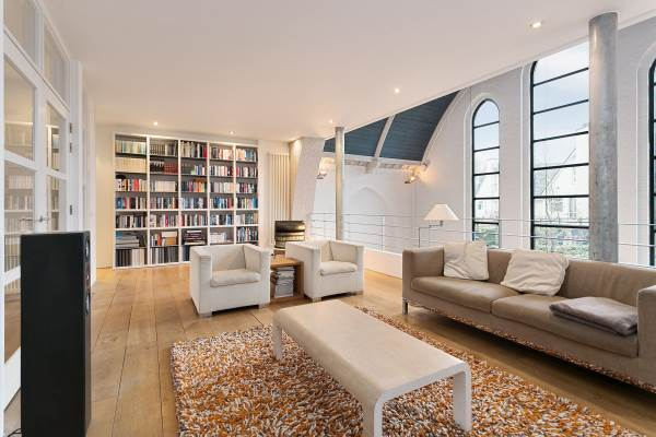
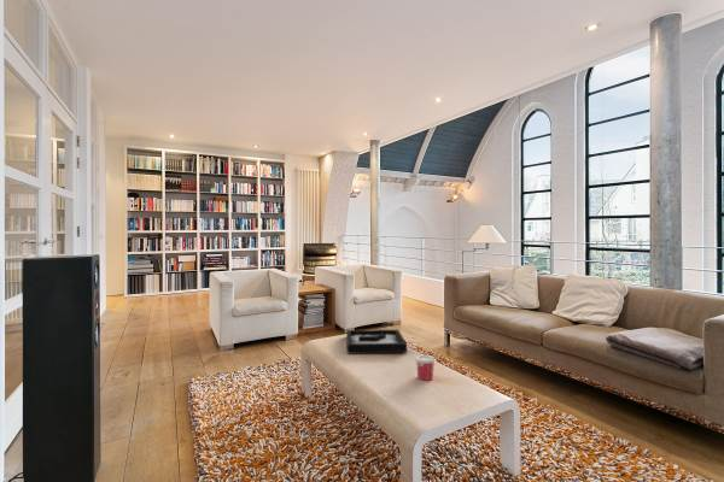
+ cup [414,353,437,382]
+ decorative tray [345,328,408,354]
